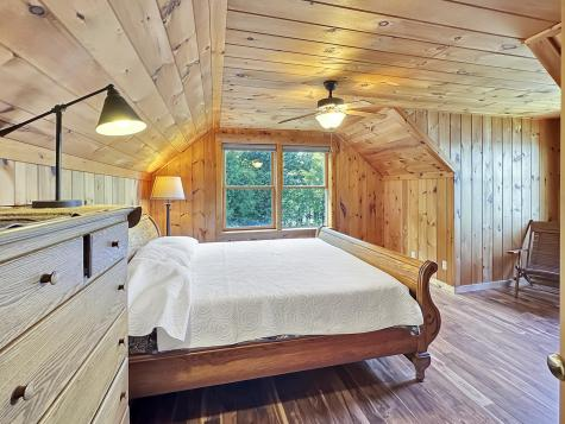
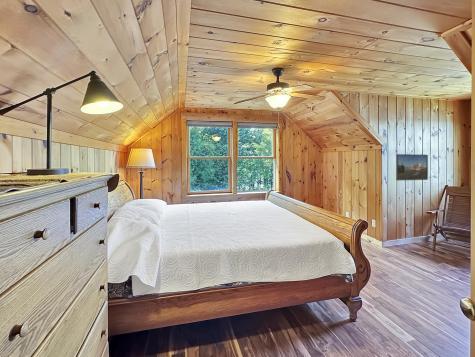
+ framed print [395,153,429,181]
